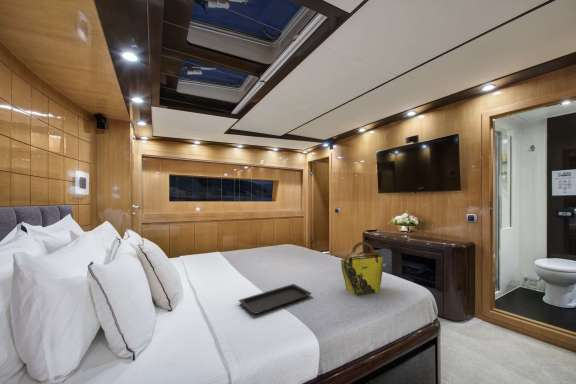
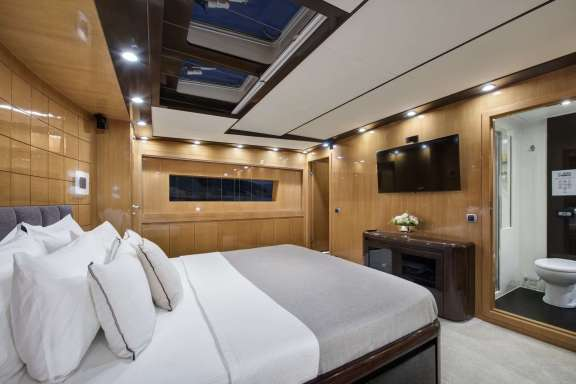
- tote bag [340,241,384,297]
- serving tray [238,283,313,315]
